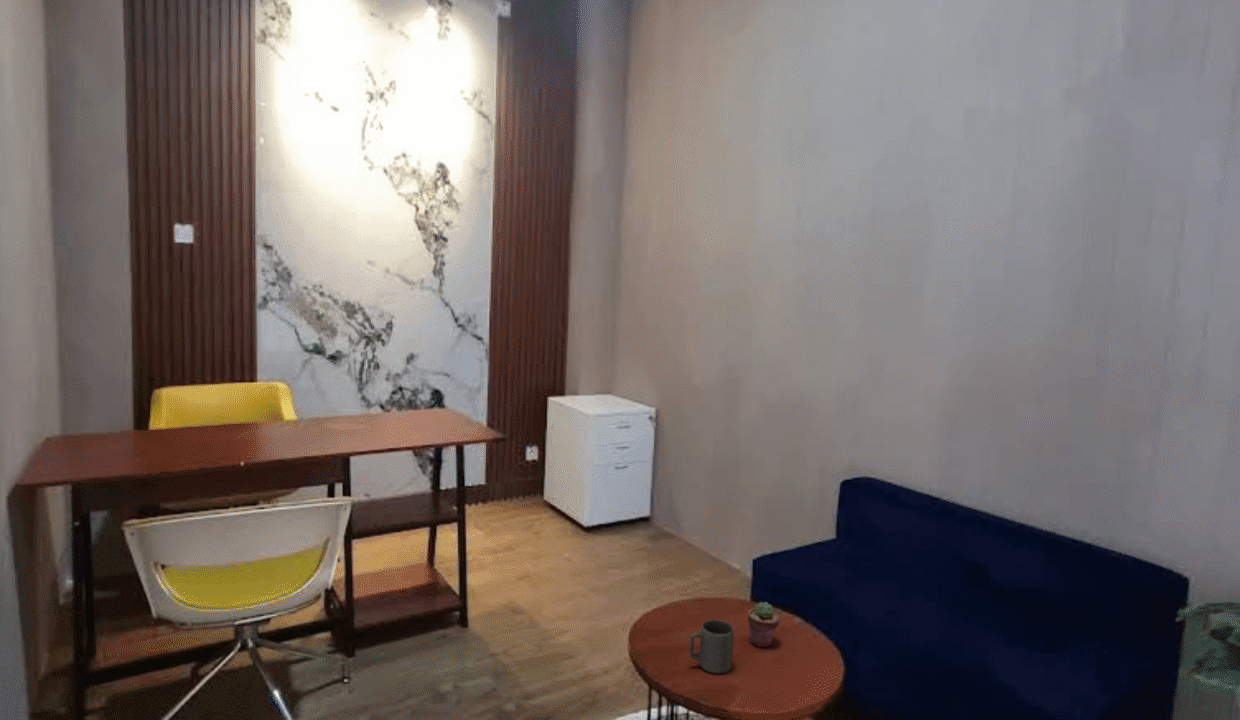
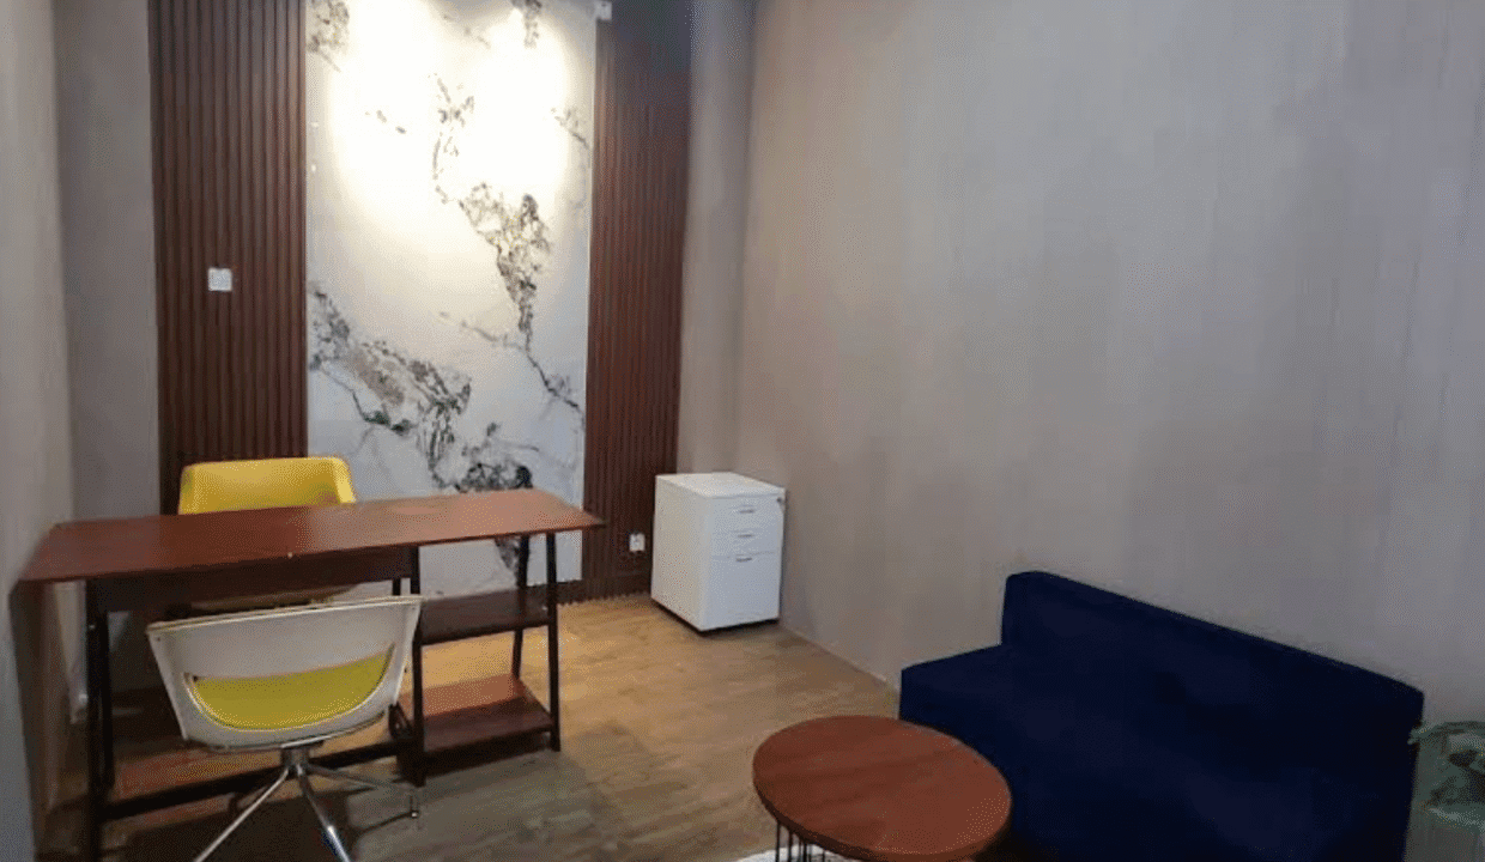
- mug [688,619,735,674]
- potted succulent [747,601,781,648]
